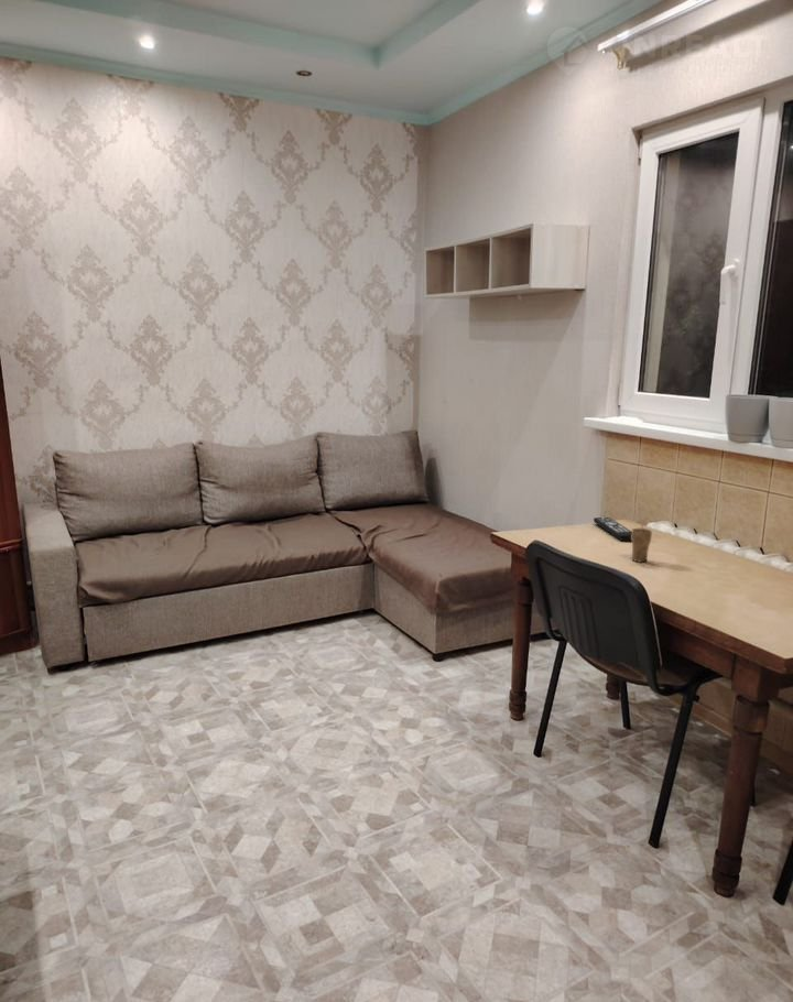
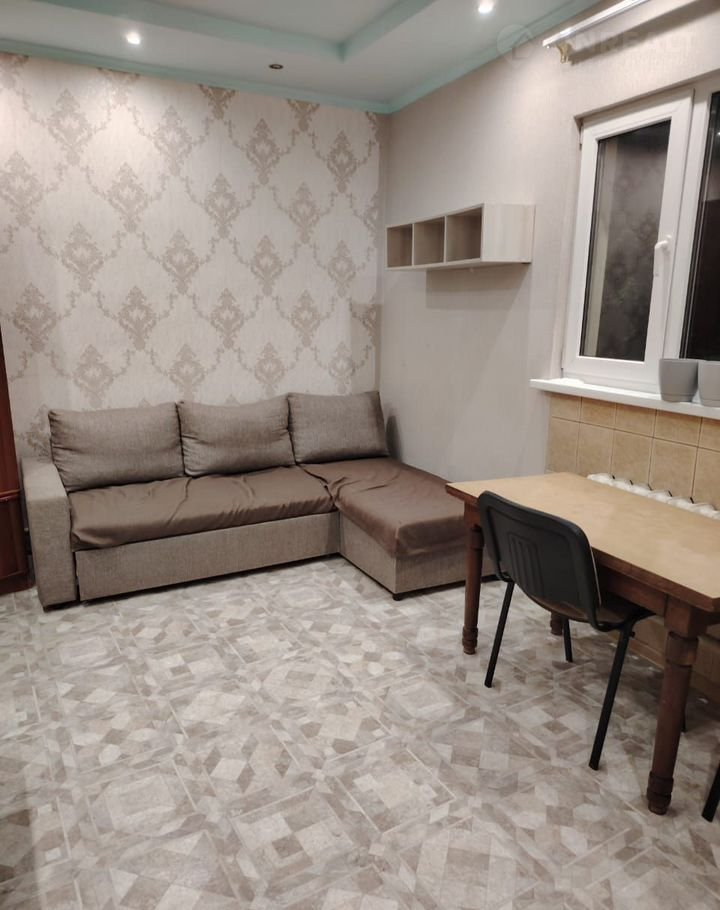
- cup [631,520,653,563]
- remote control [593,516,632,542]
